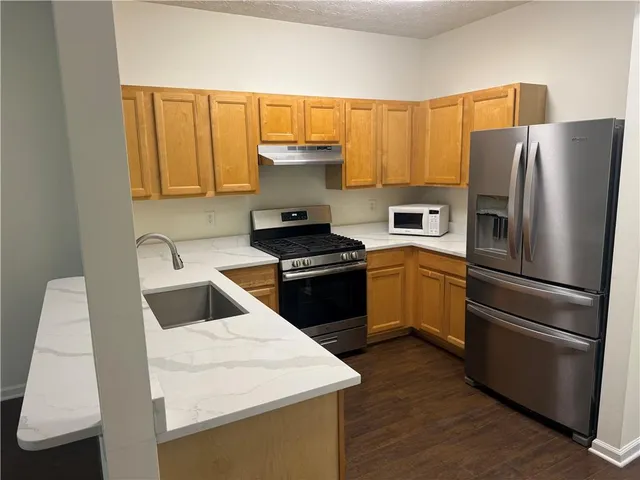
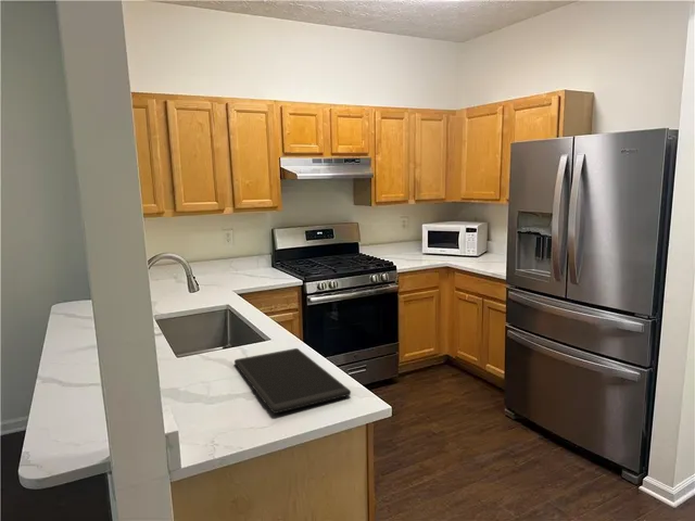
+ cutting board [233,347,352,415]
